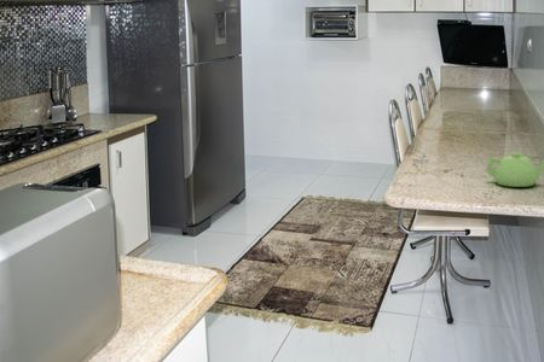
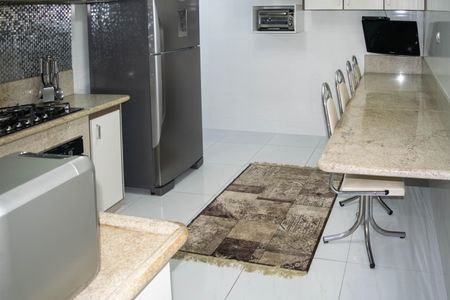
- teapot [485,152,544,188]
